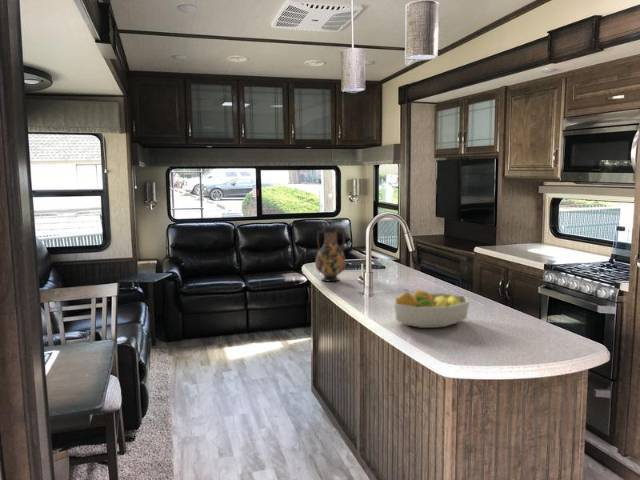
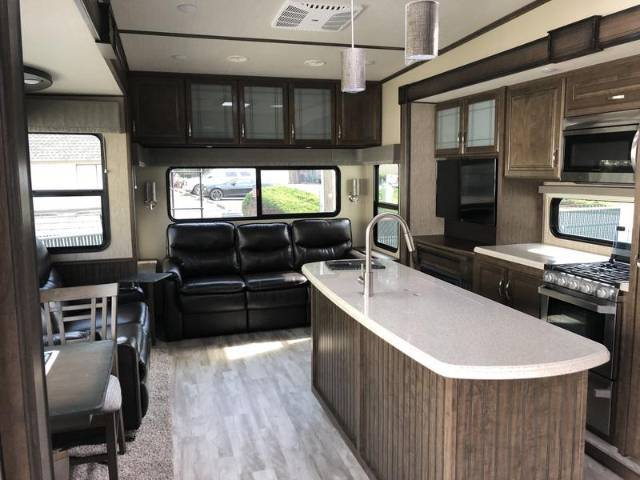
- vase [314,227,347,283]
- fruit bowl [393,288,470,329]
